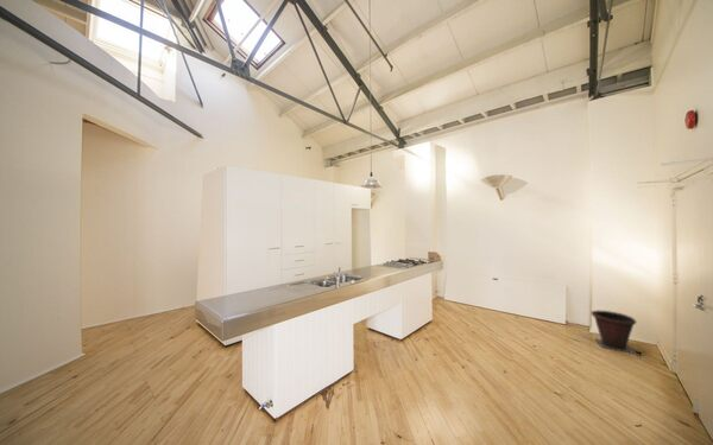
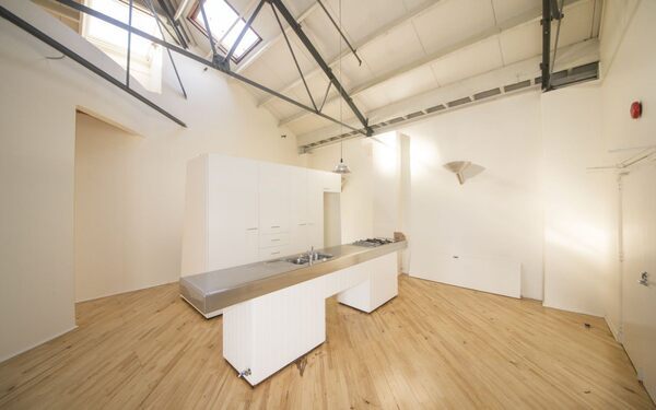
- bucket [589,310,637,355]
